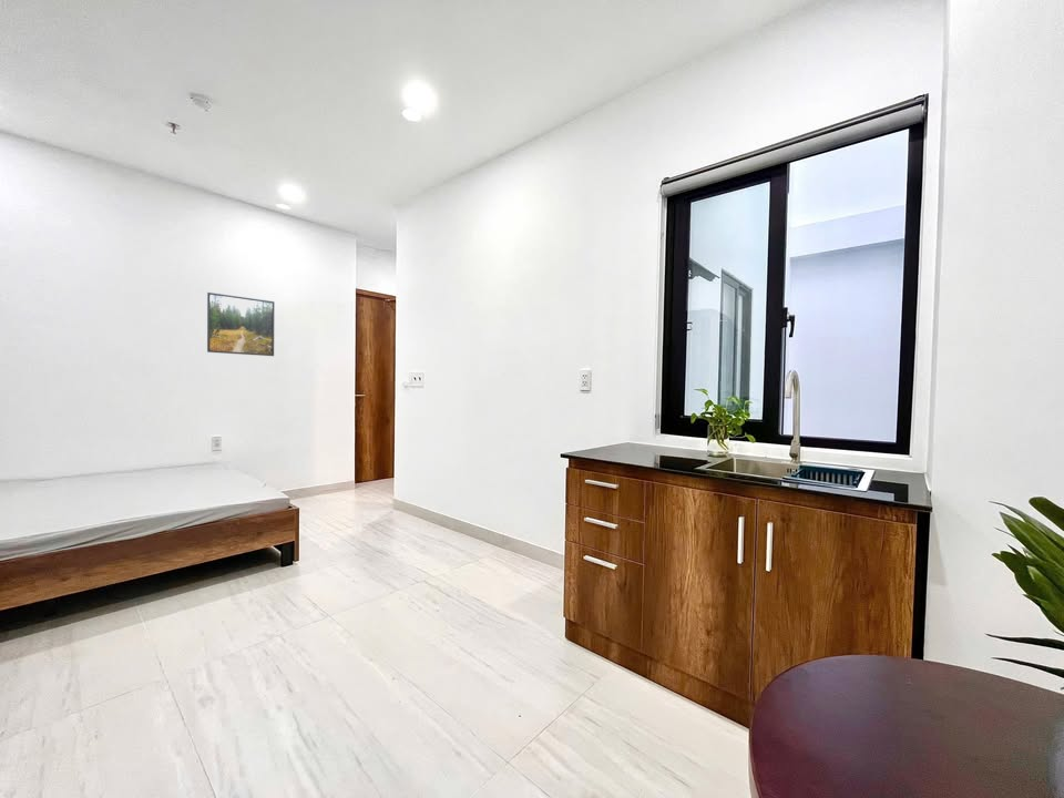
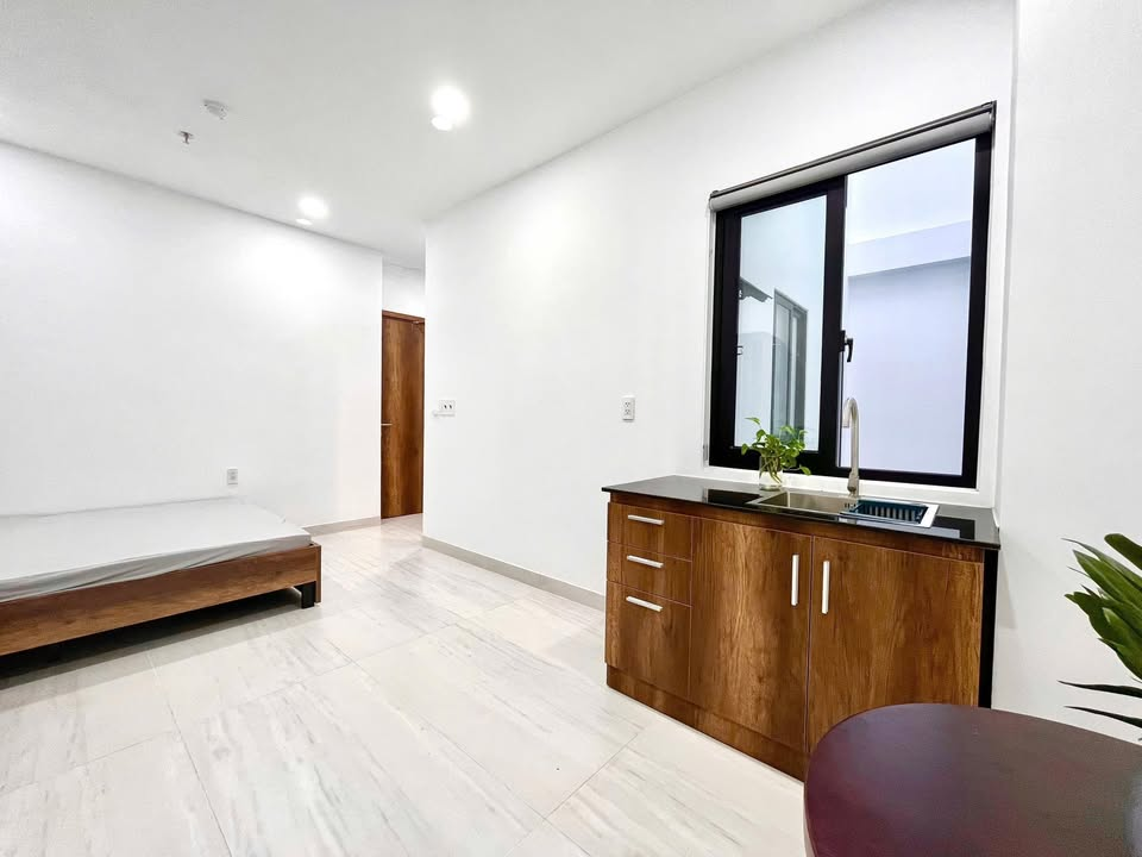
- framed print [206,291,276,357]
